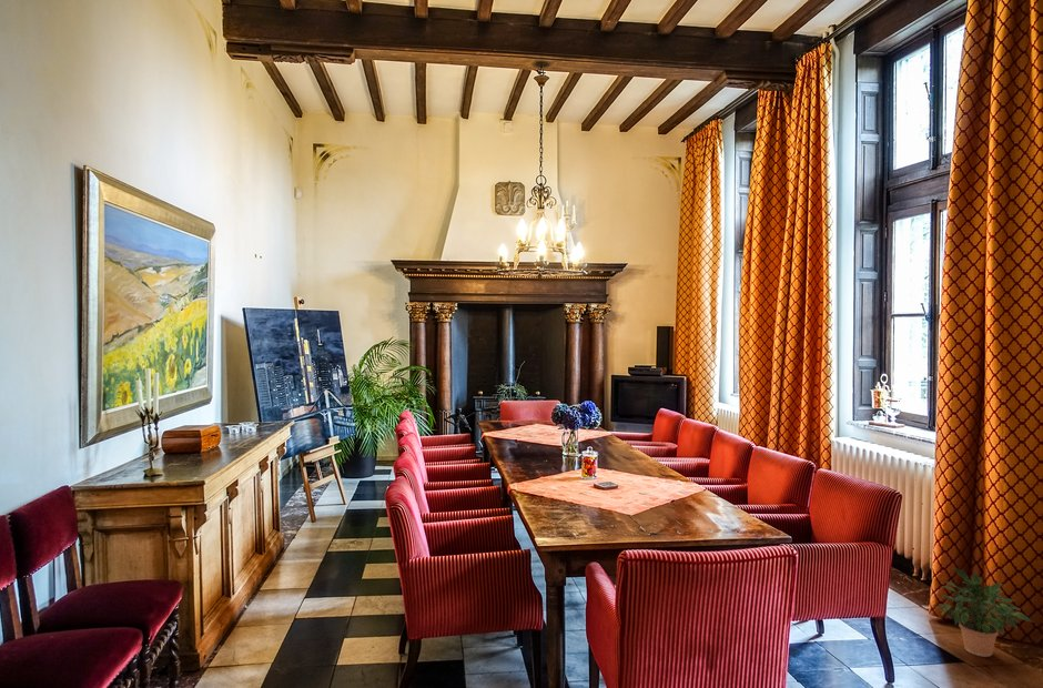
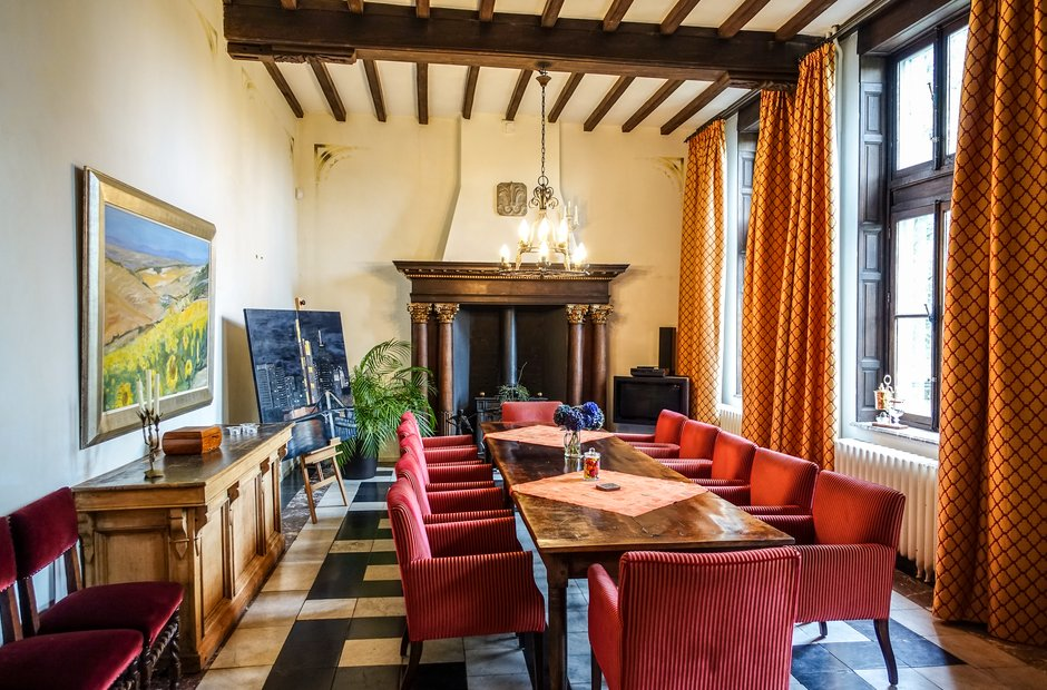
- potted plant [932,567,1033,658]
